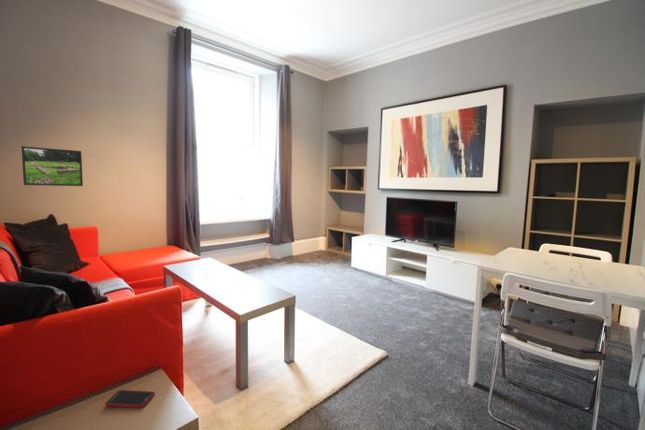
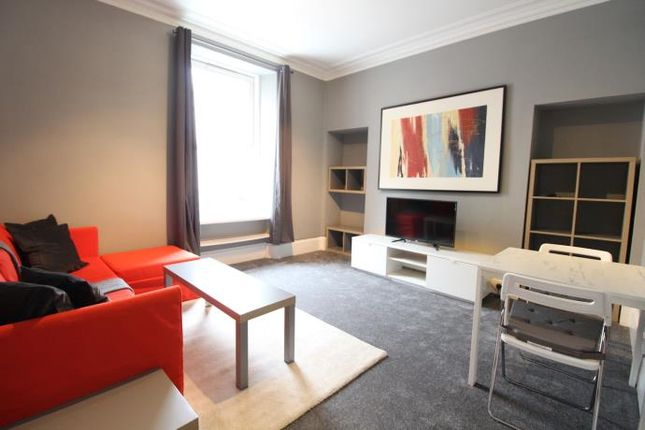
- cell phone [104,389,155,409]
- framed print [20,145,84,187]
